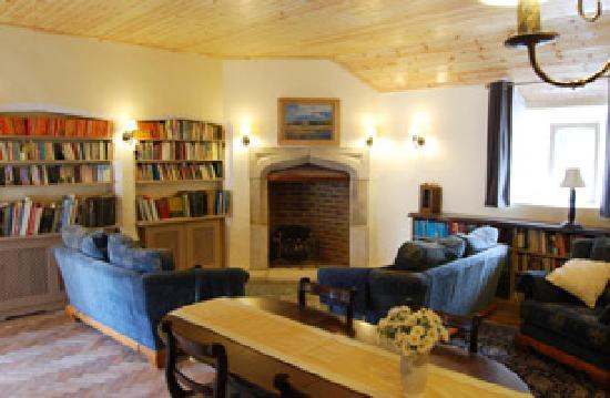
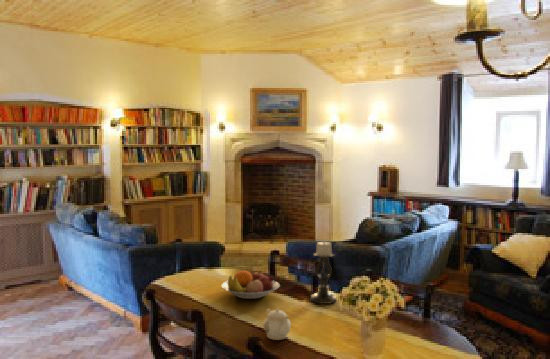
+ teapot [262,308,292,341]
+ candle holder [310,240,337,305]
+ fruit bowl [220,270,281,300]
